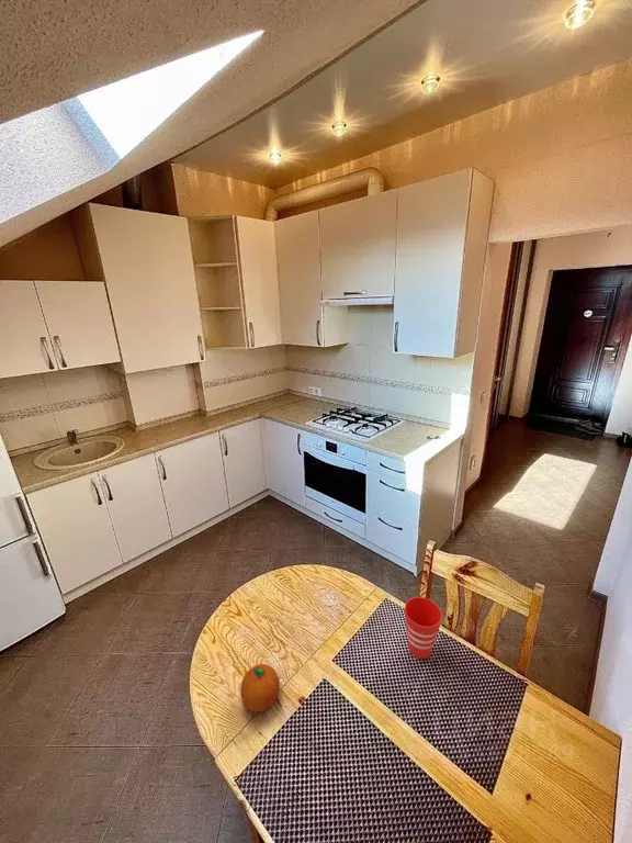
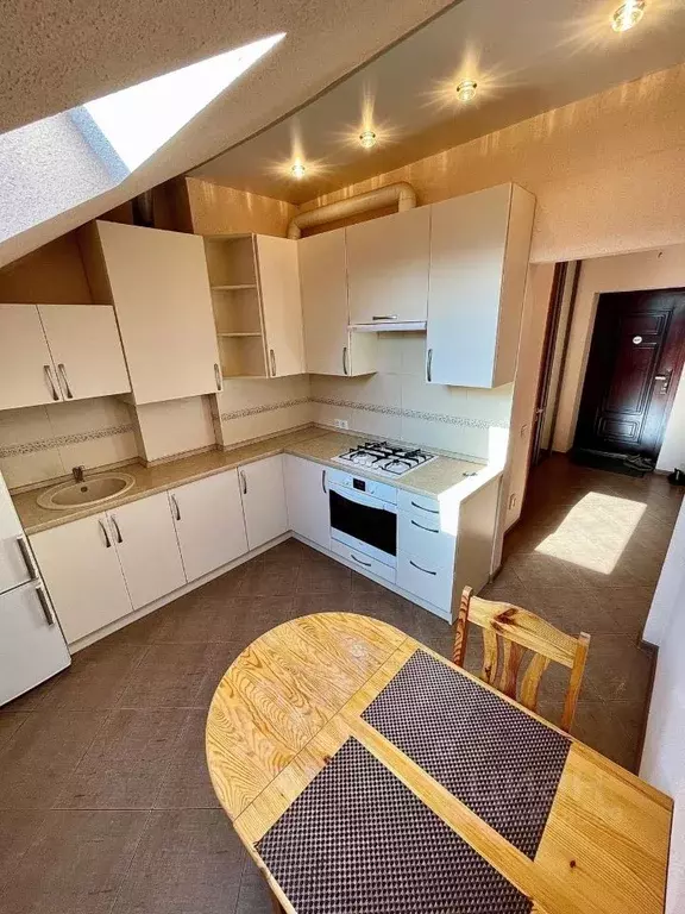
- cup [404,596,443,660]
- fruit [239,663,281,713]
